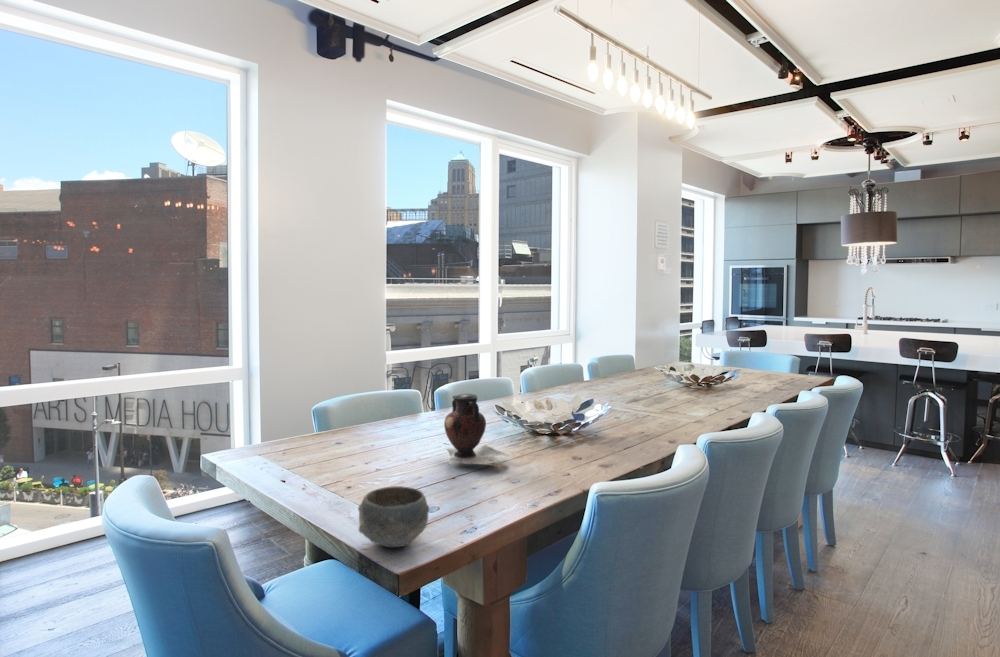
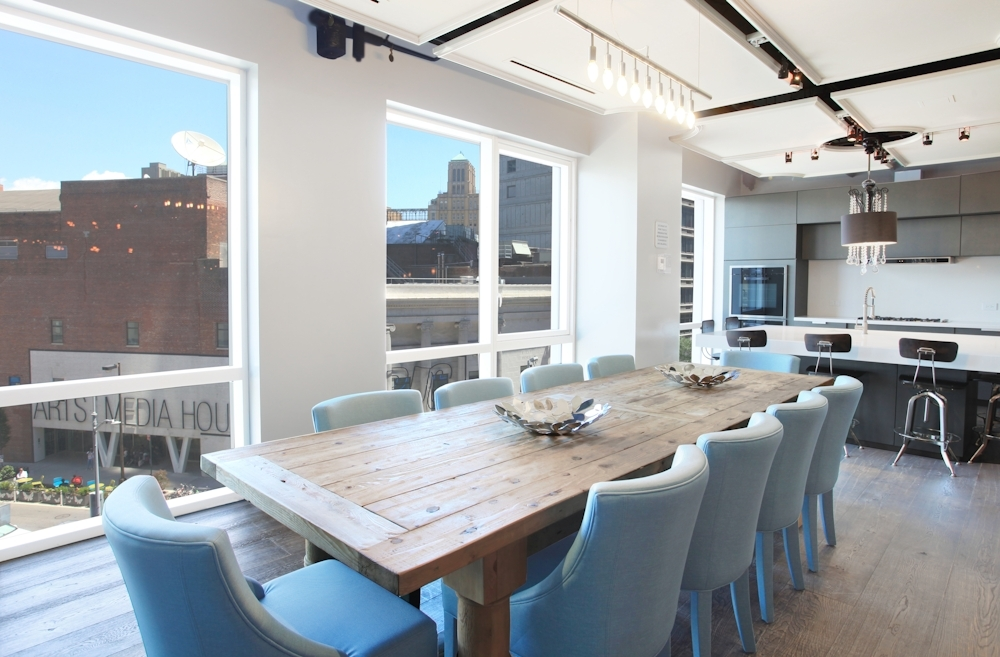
- vase [439,392,511,471]
- bowl [357,485,430,548]
